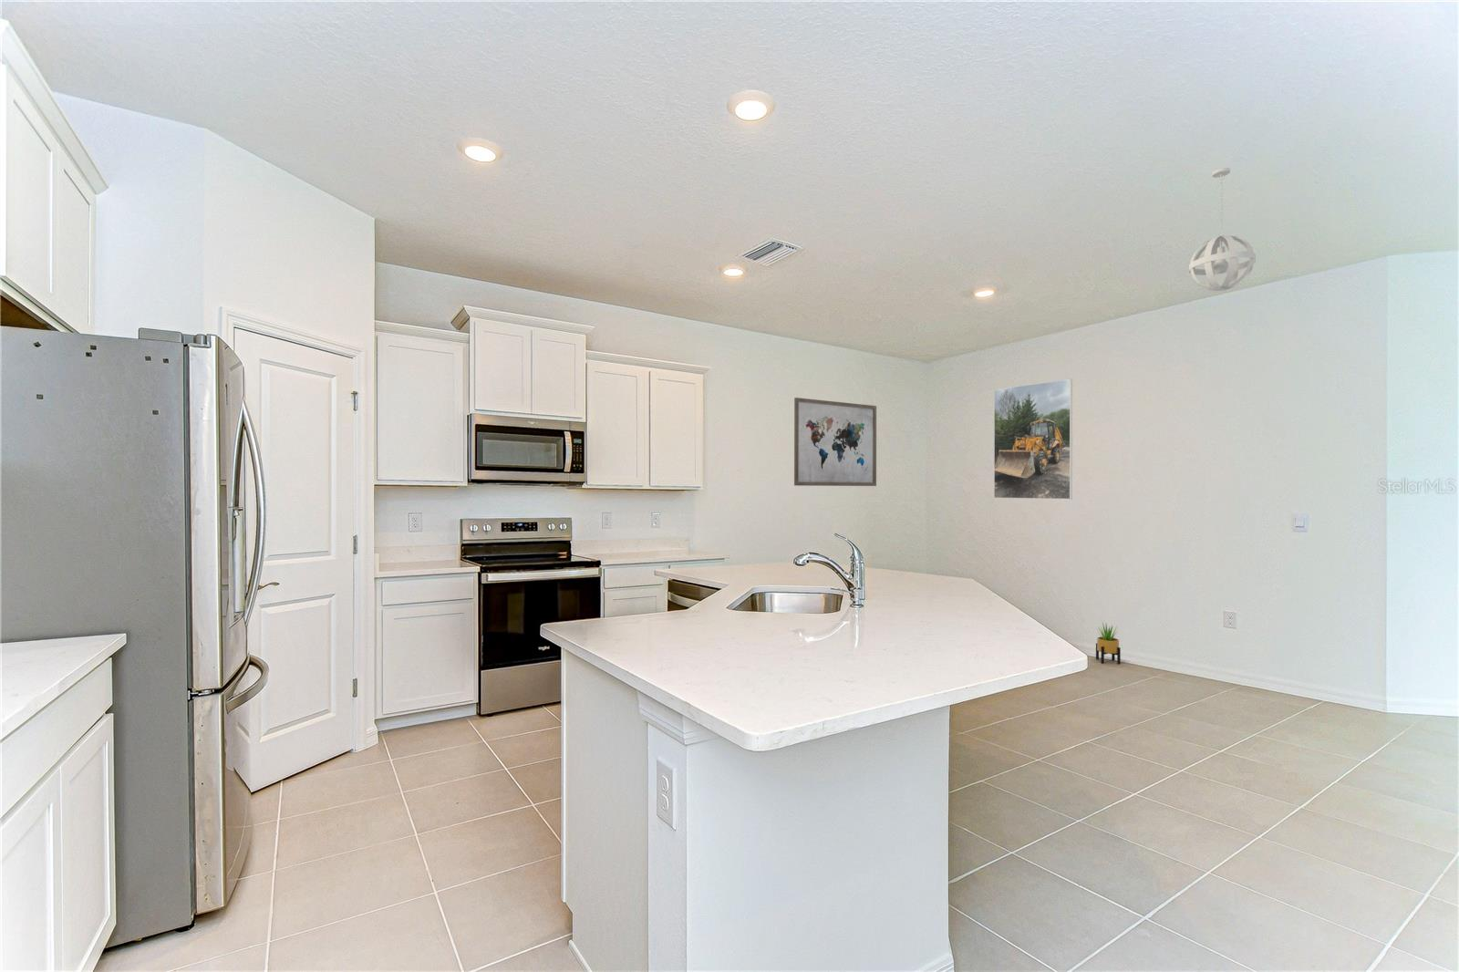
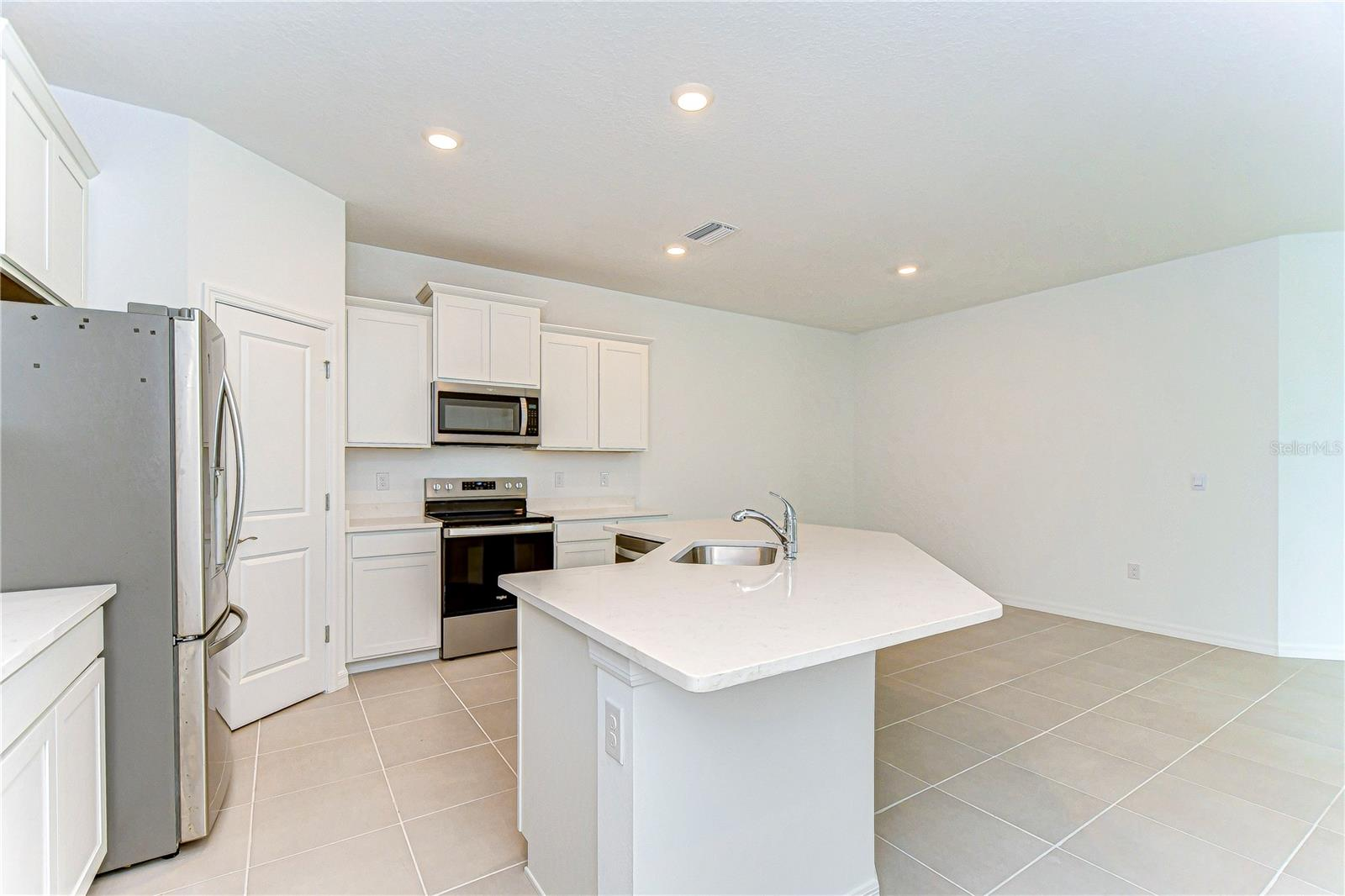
- wall art [793,397,878,487]
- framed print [993,379,1073,500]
- potted plant [1096,622,1122,665]
- pendant light [1188,167,1256,292]
